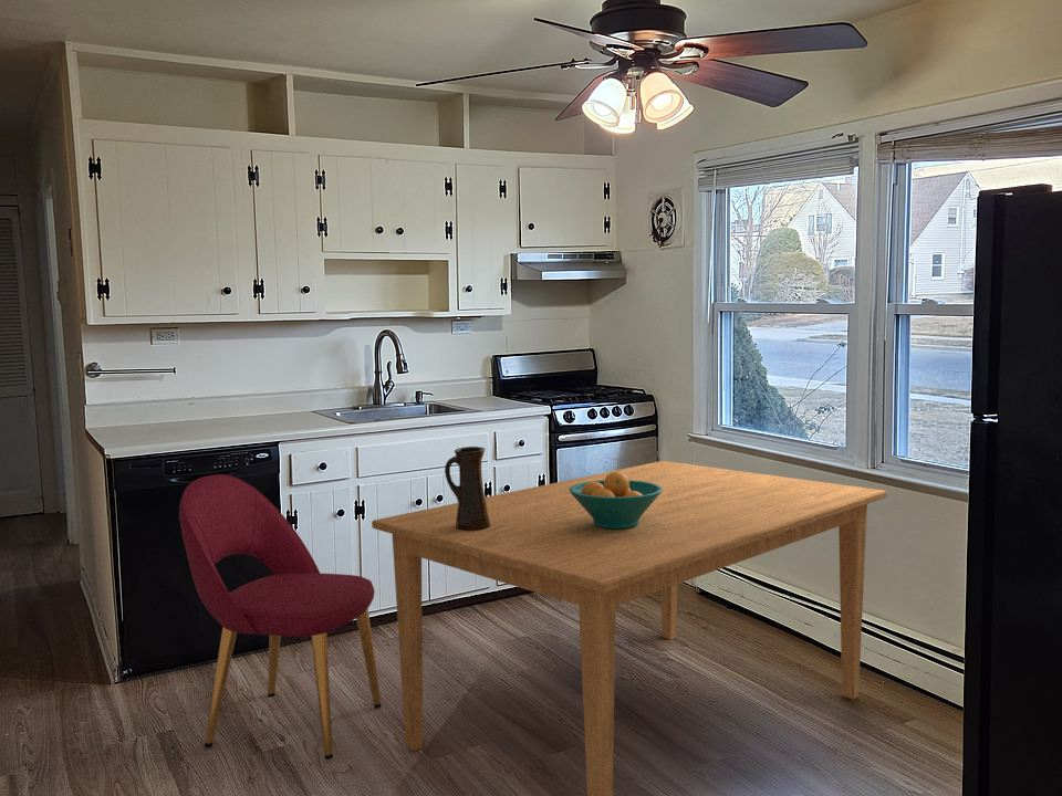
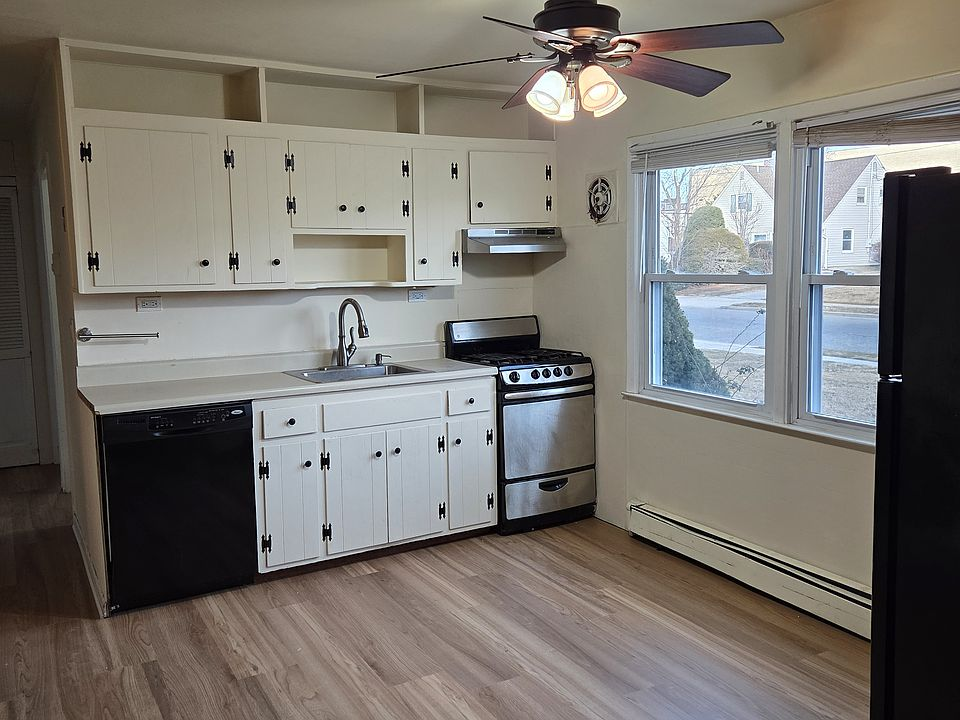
- fruit bowl [570,472,663,530]
- dining chair [178,473,382,761]
- dining table [371,460,887,796]
- pitcher [444,446,490,531]
